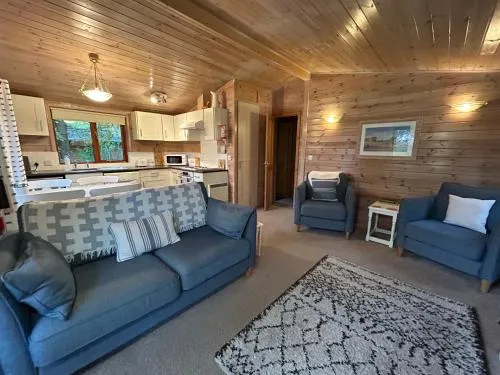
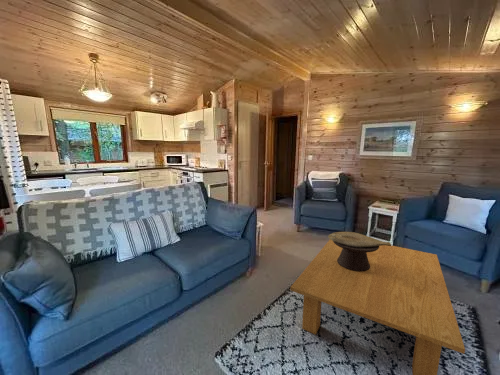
+ decorative bowl [327,231,392,271]
+ coffee table [289,239,466,375]
